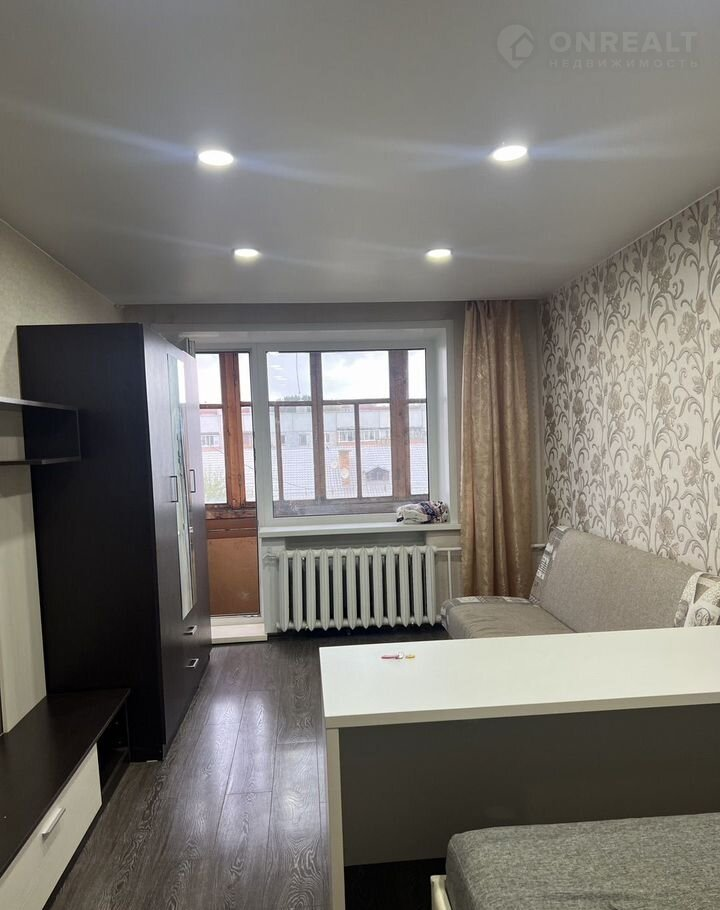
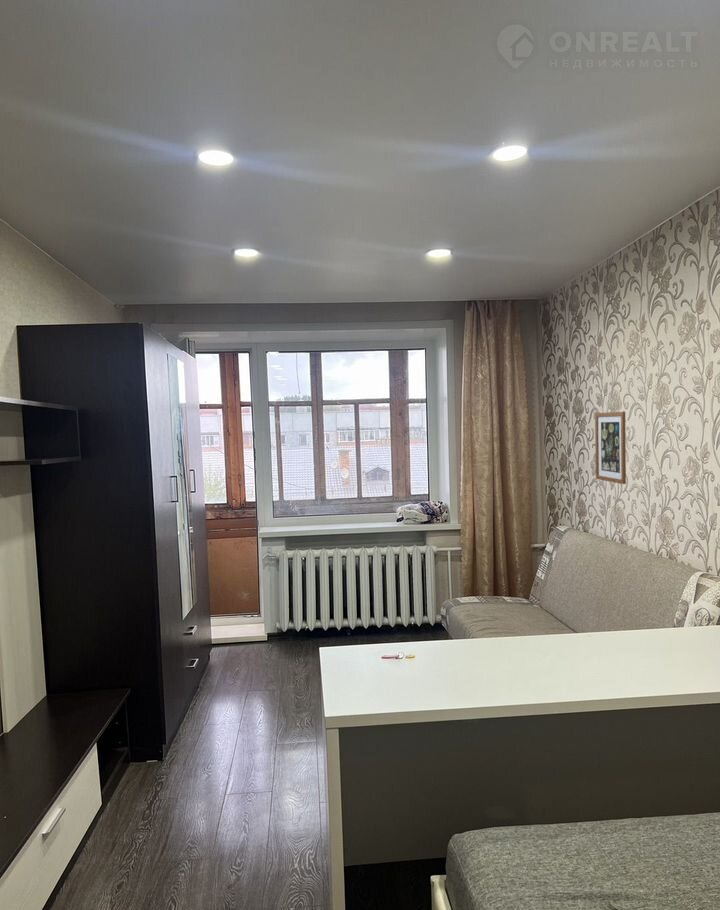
+ wall art [594,411,627,485]
